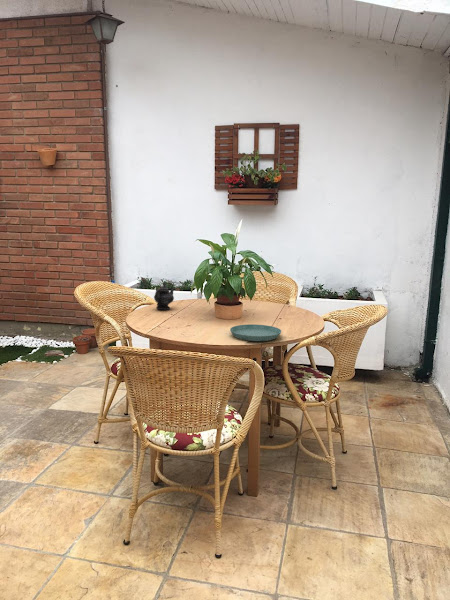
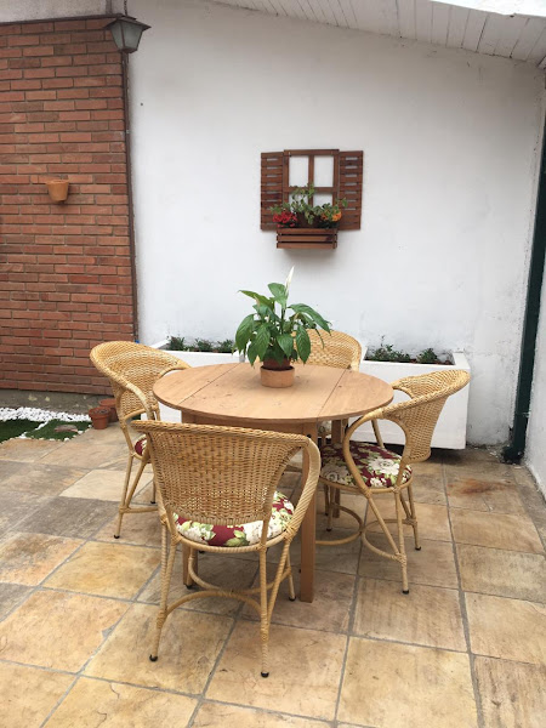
- saucer [229,323,282,342]
- teapot [153,281,175,311]
